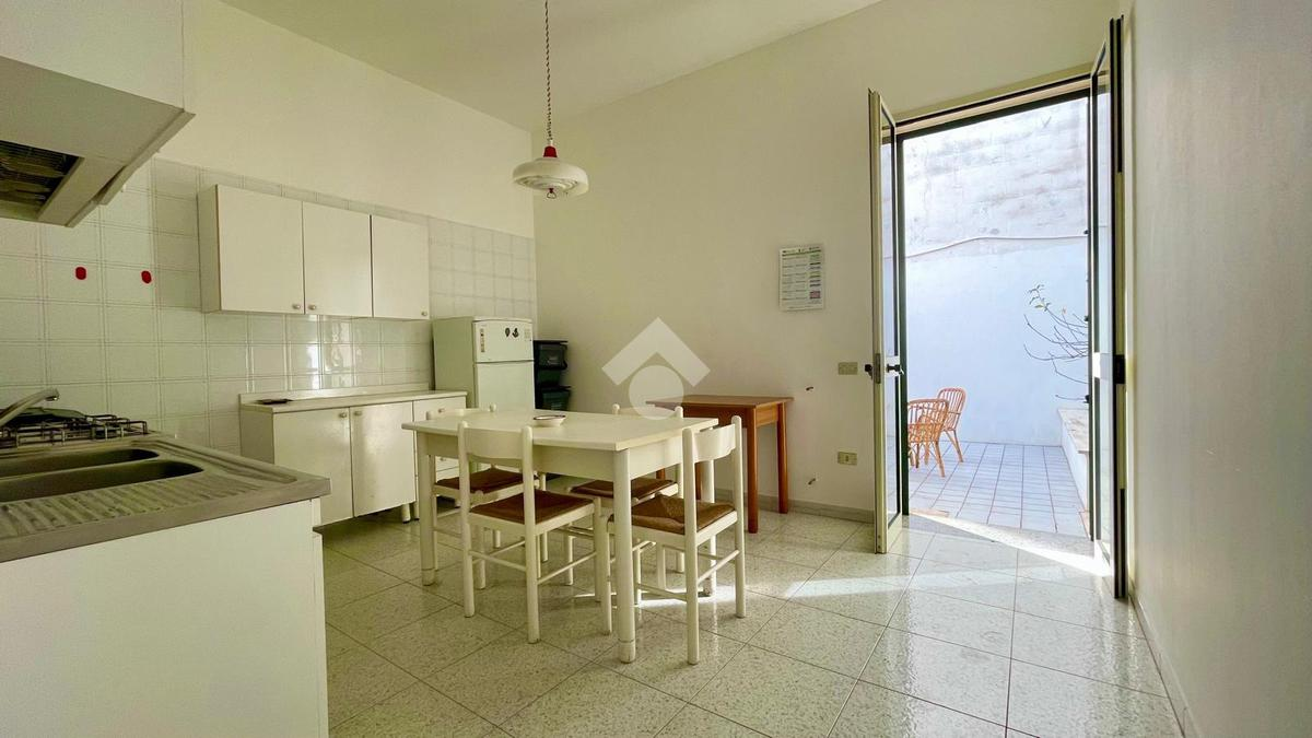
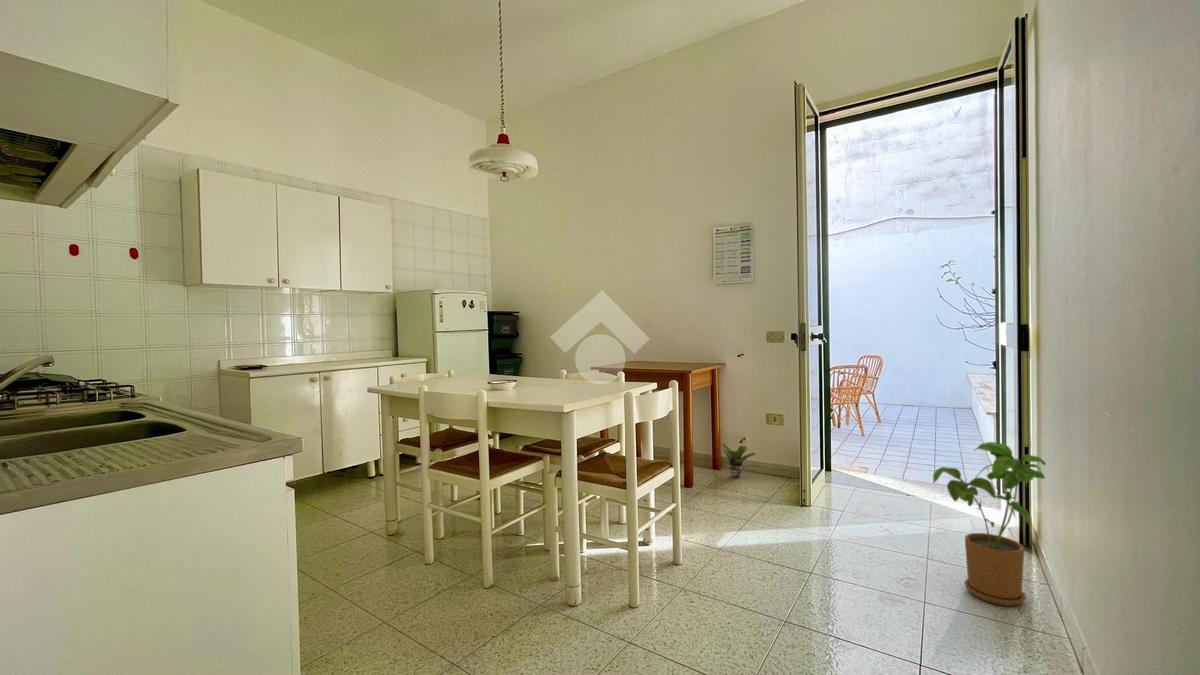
+ potted plant [720,442,757,478]
+ house plant [932,441,1047,607]
